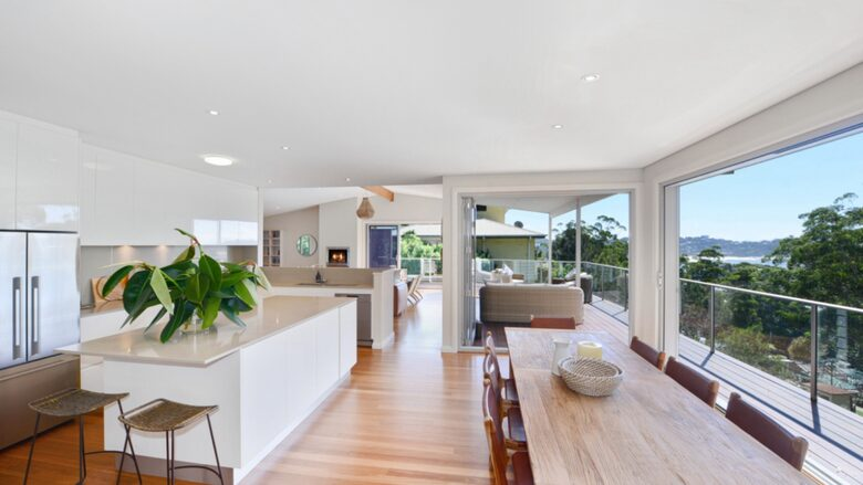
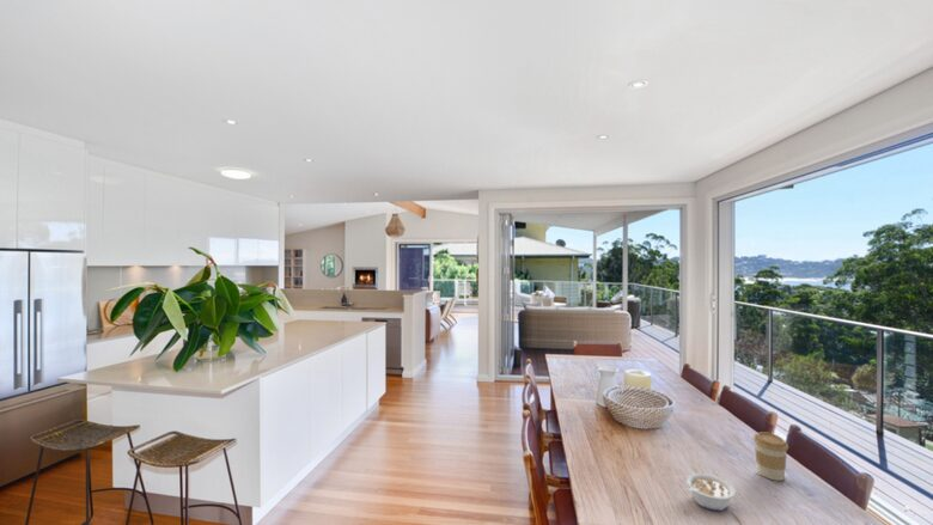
+ coffee cup [752,431,789,482]
+ legume [684,472,737,512]
